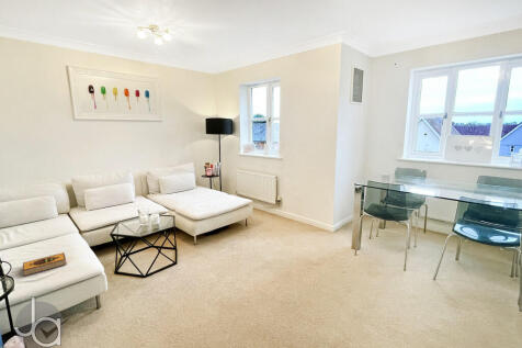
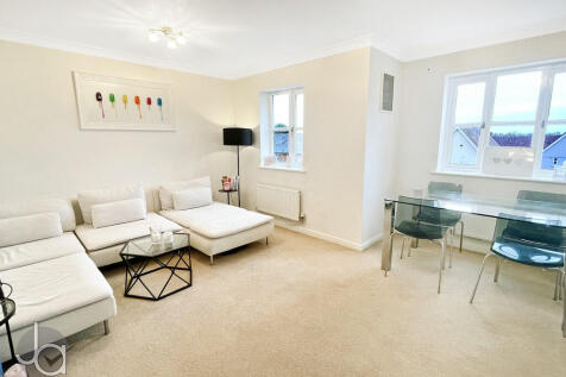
- hardback book [22,251,67,277]
